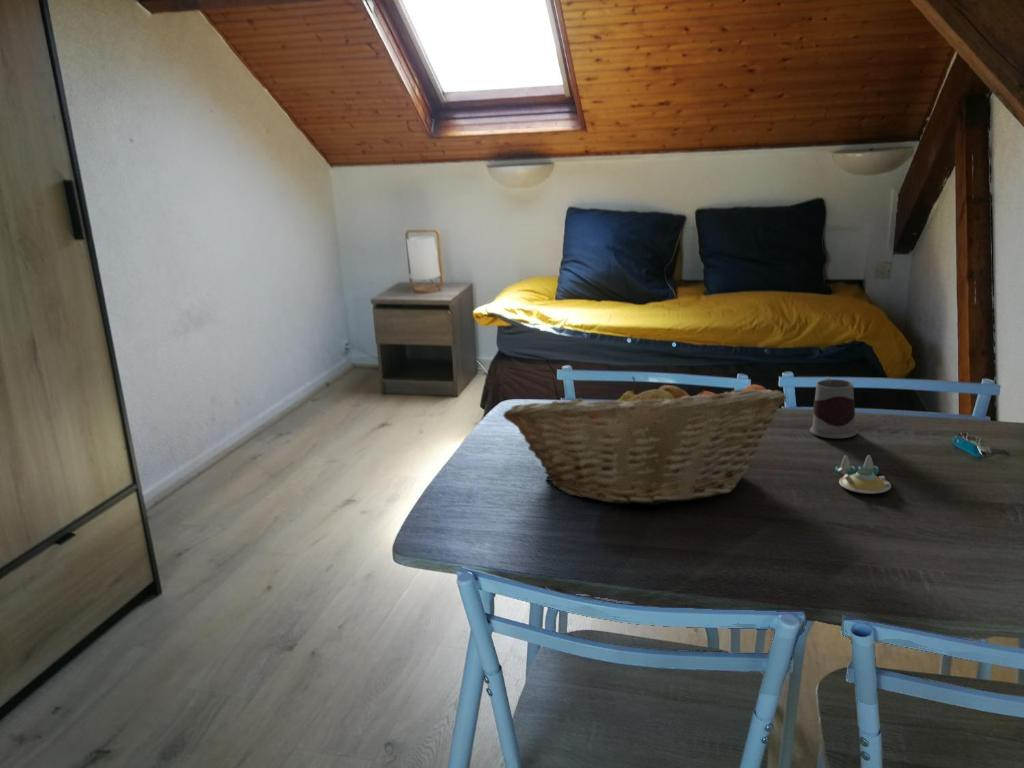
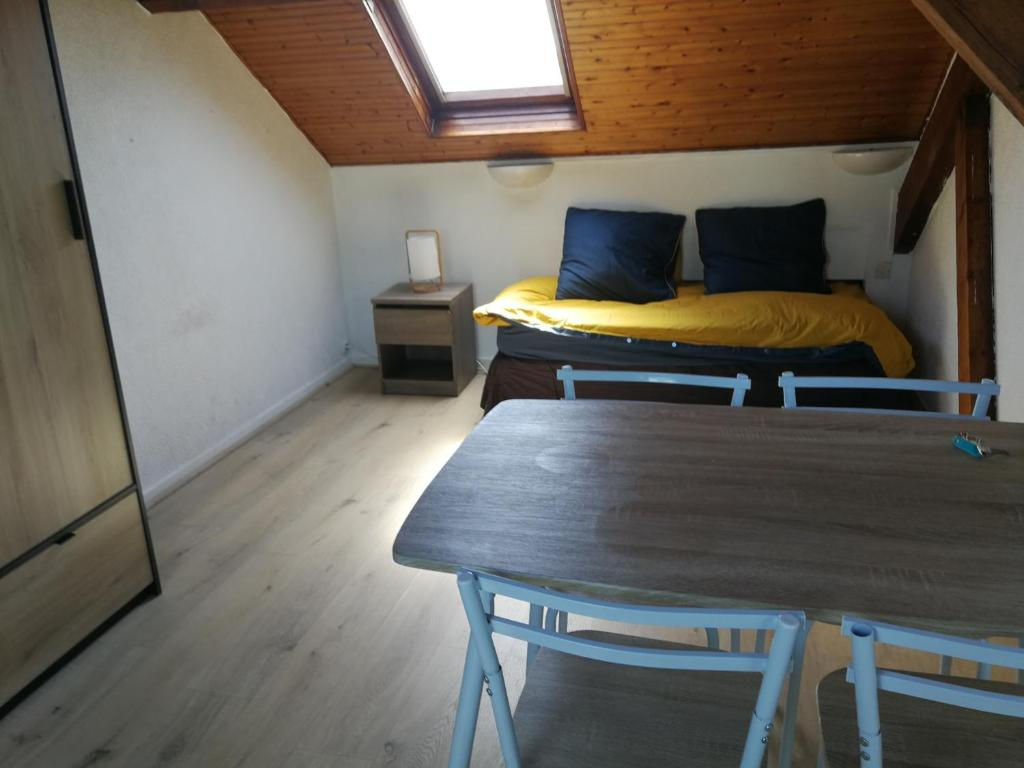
- fruit basket [502,376,787,506]
- mug [809,376,858,439]
- salt and pepper shaker set [834,454,892,495]
